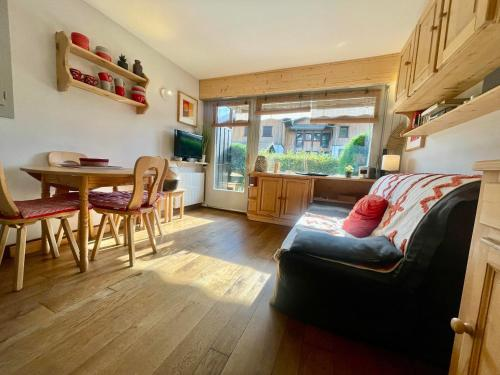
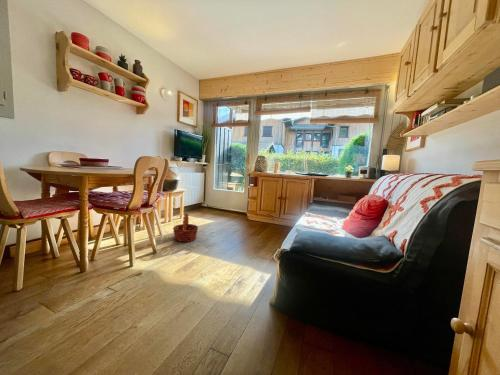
+ basket [172,212,199,243]
